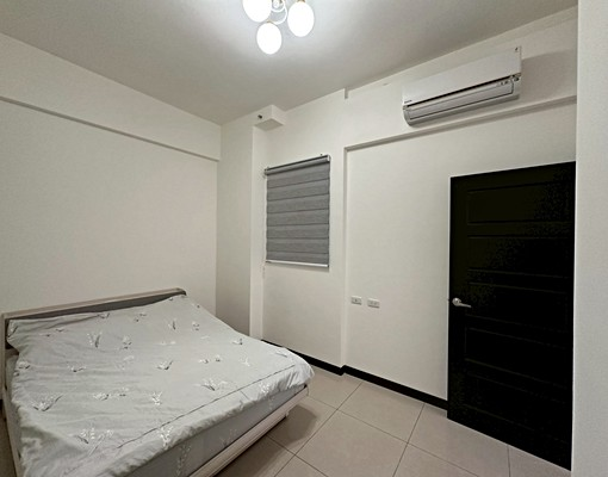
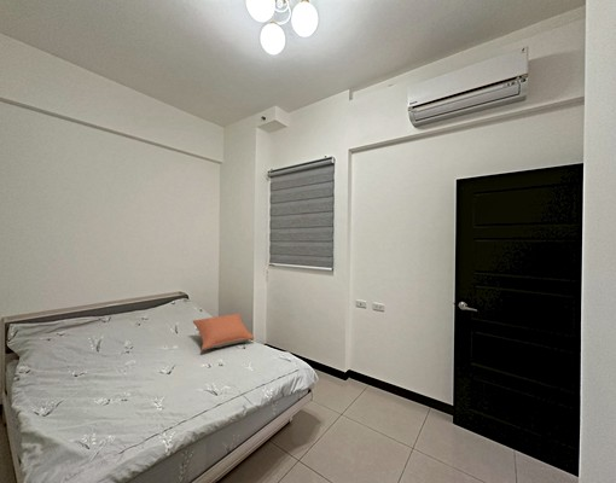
+ pillow [192,313,255,351]
